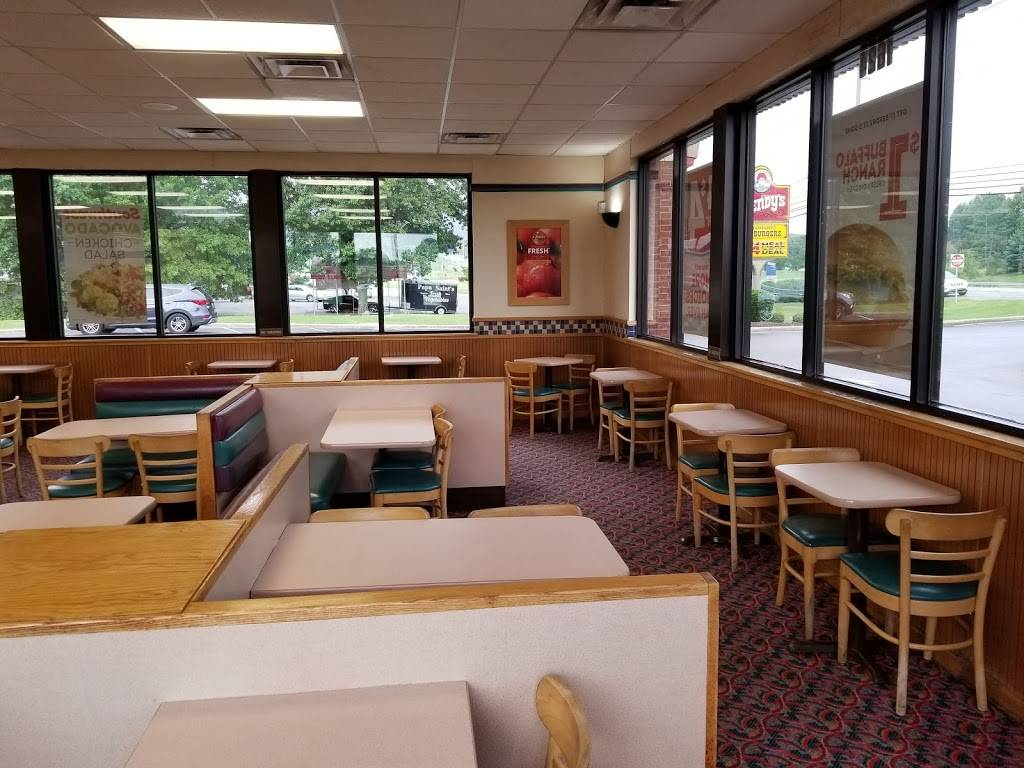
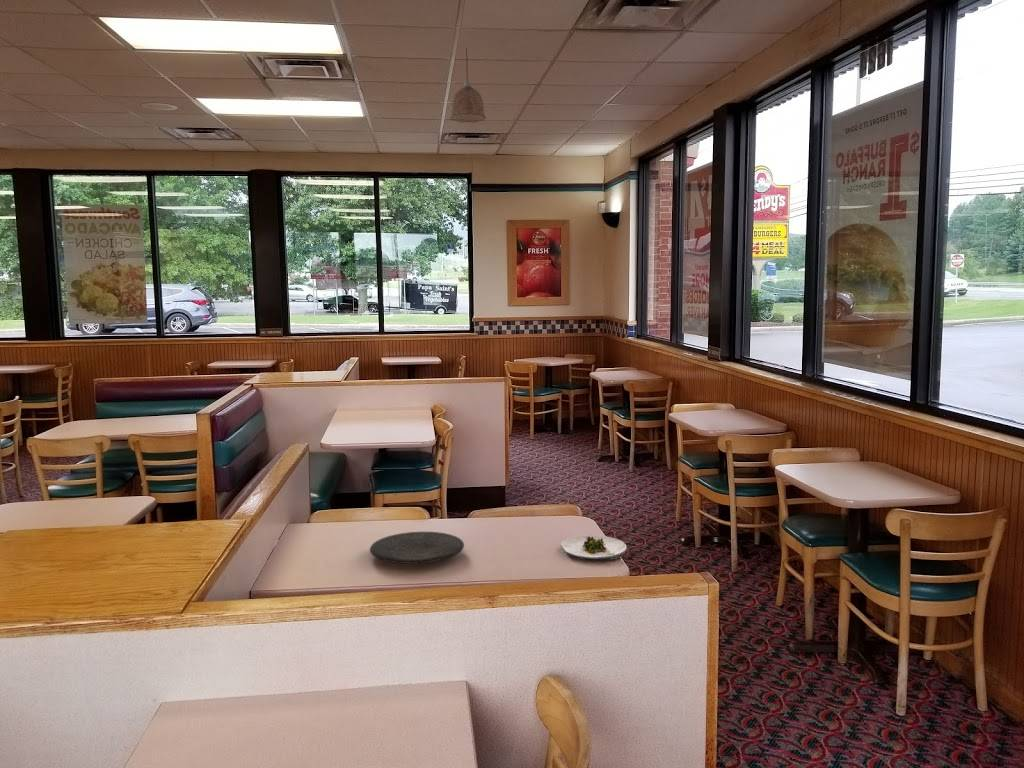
+ salad plate [560,534,628,561]
+ plate [369,531,465,564]
+ pendant lamp [449,47,487,123]
